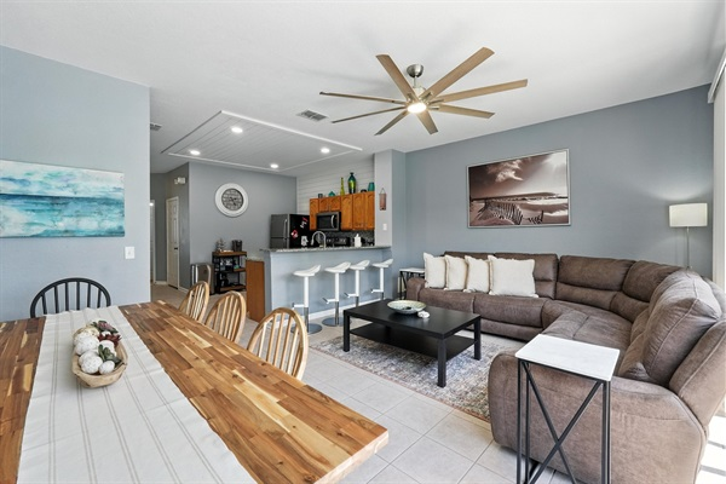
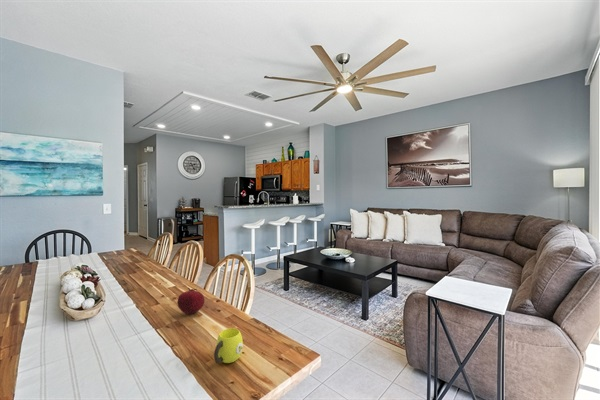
+ fruit [177,287,205,315]
+ cup [213,327,244,364]
